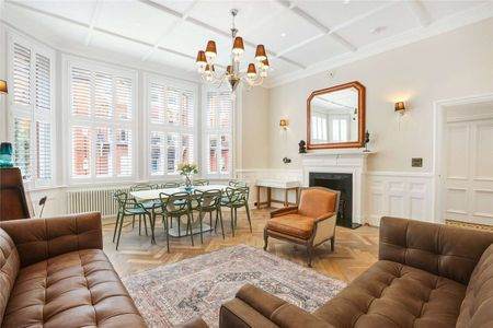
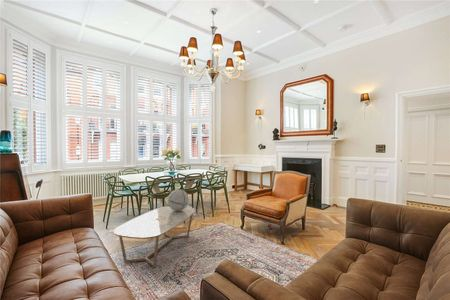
+ decorative sphere [167,188,190,211]
+ coffee table [112,205,197,268]
